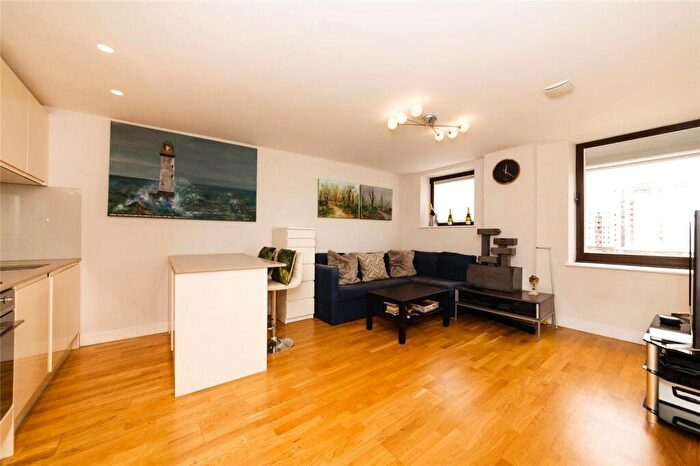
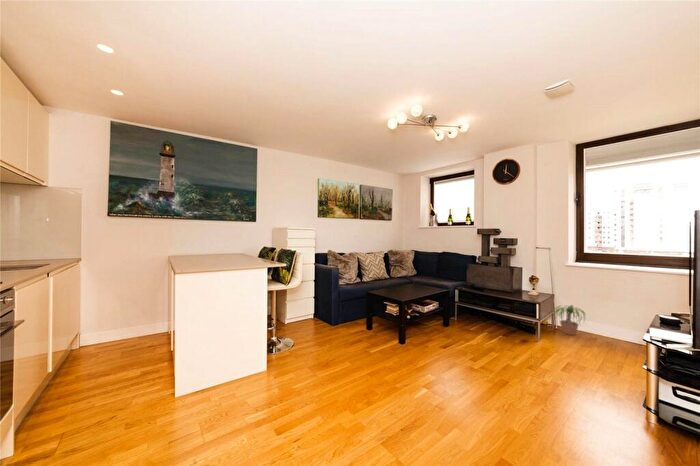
+ potted plant [554,304,587,336]
